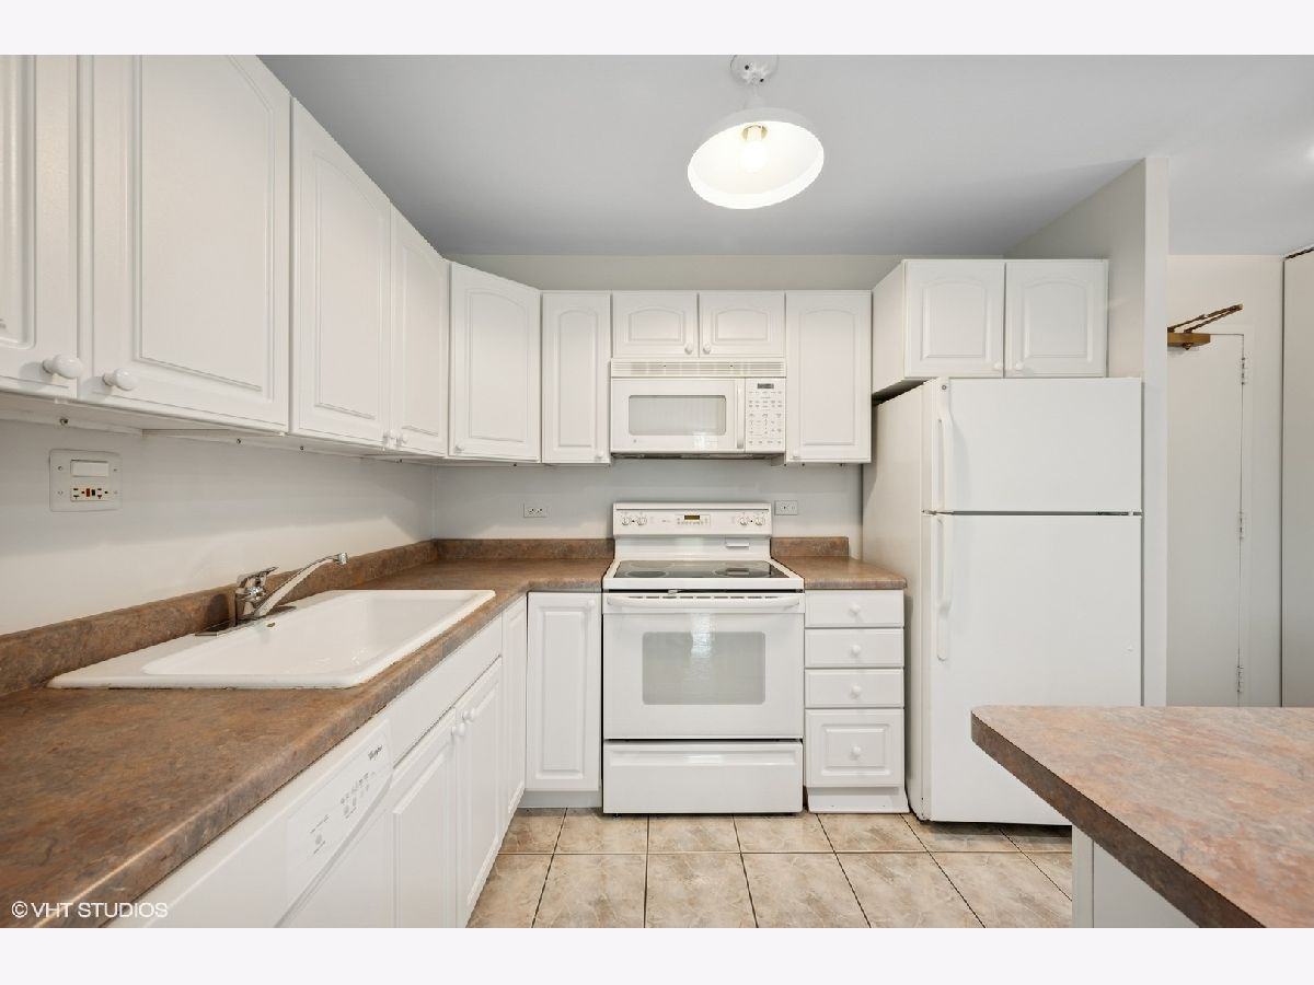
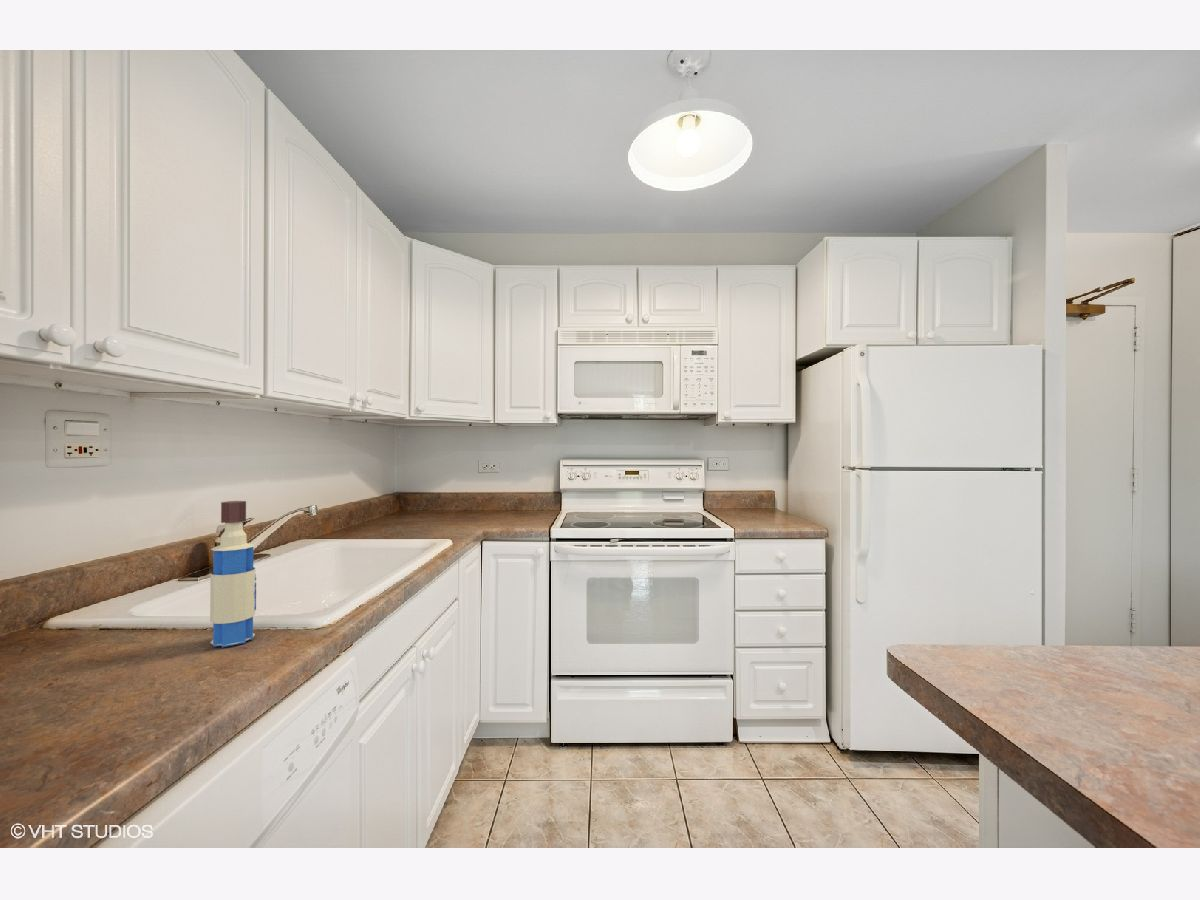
+ tequila bottle [209,500,257,648]
